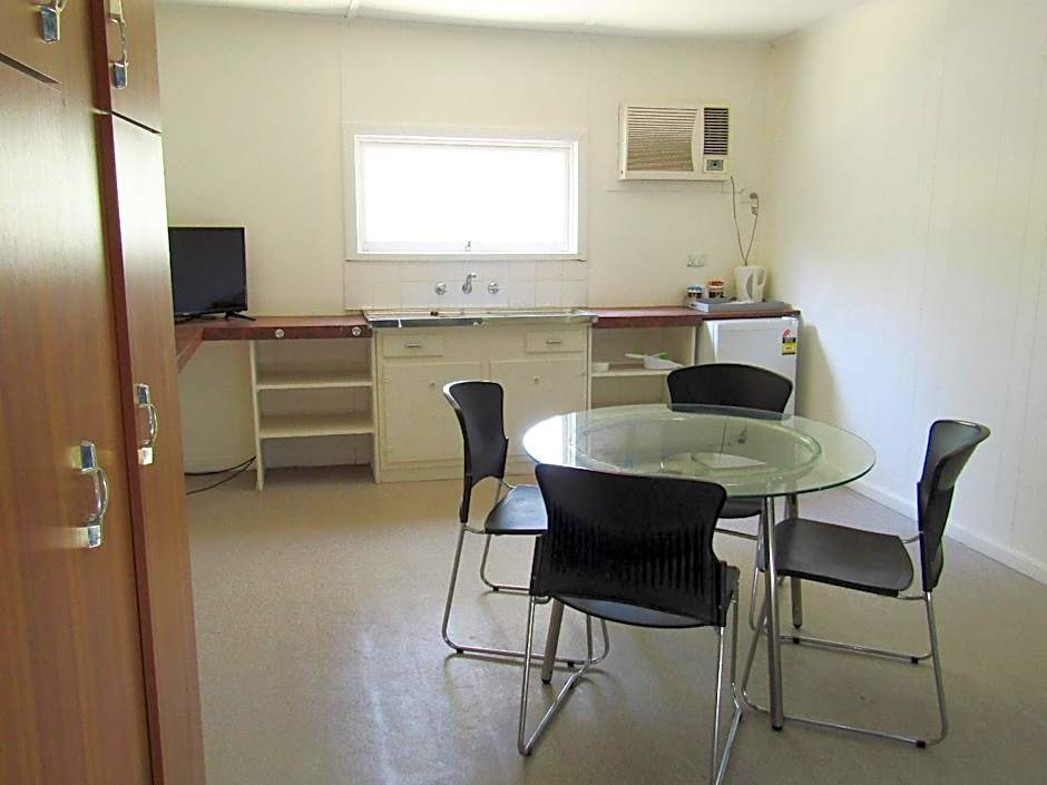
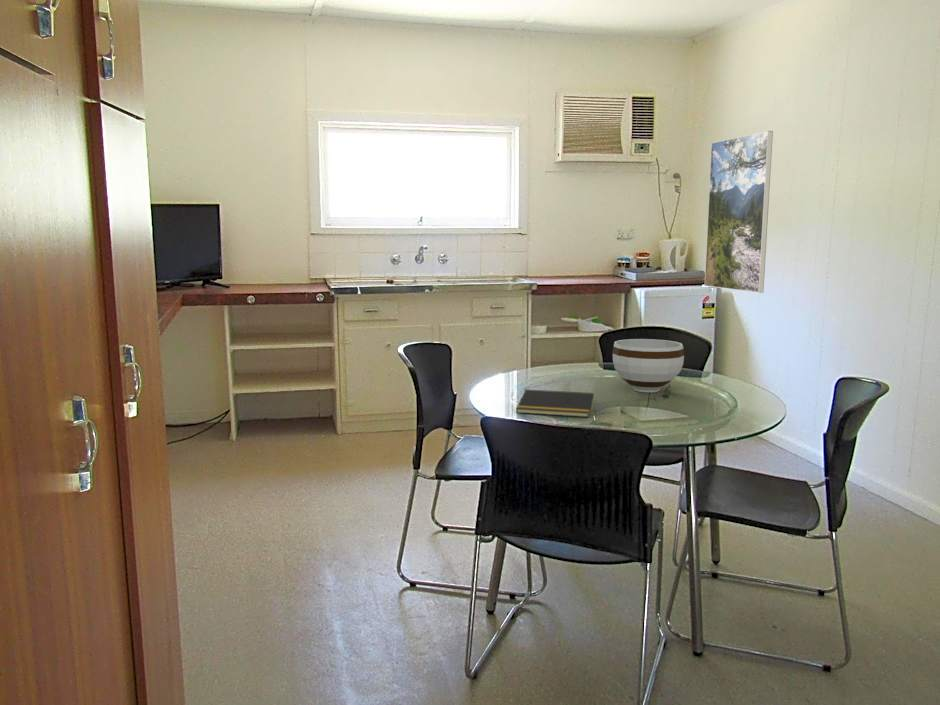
+ notepad [515,388,595,418]
+ bowl [612,338,685,393]
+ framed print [704,130,774,294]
